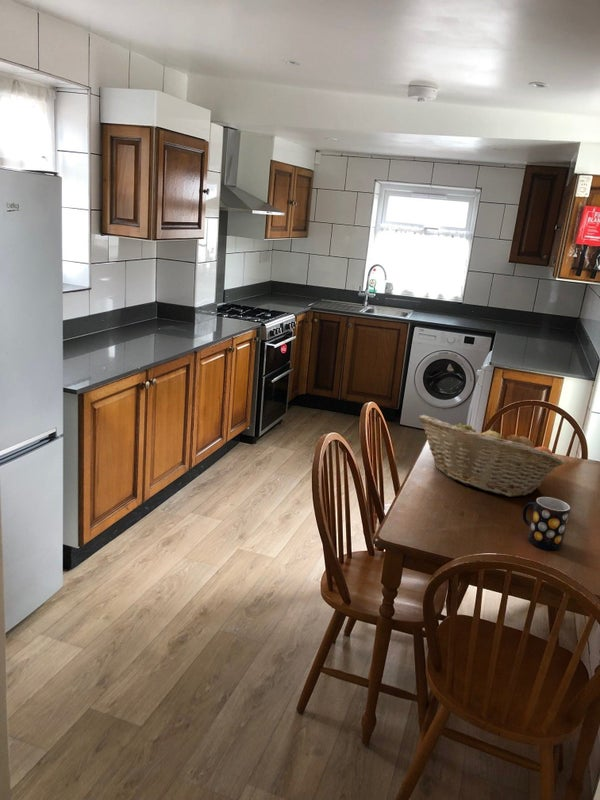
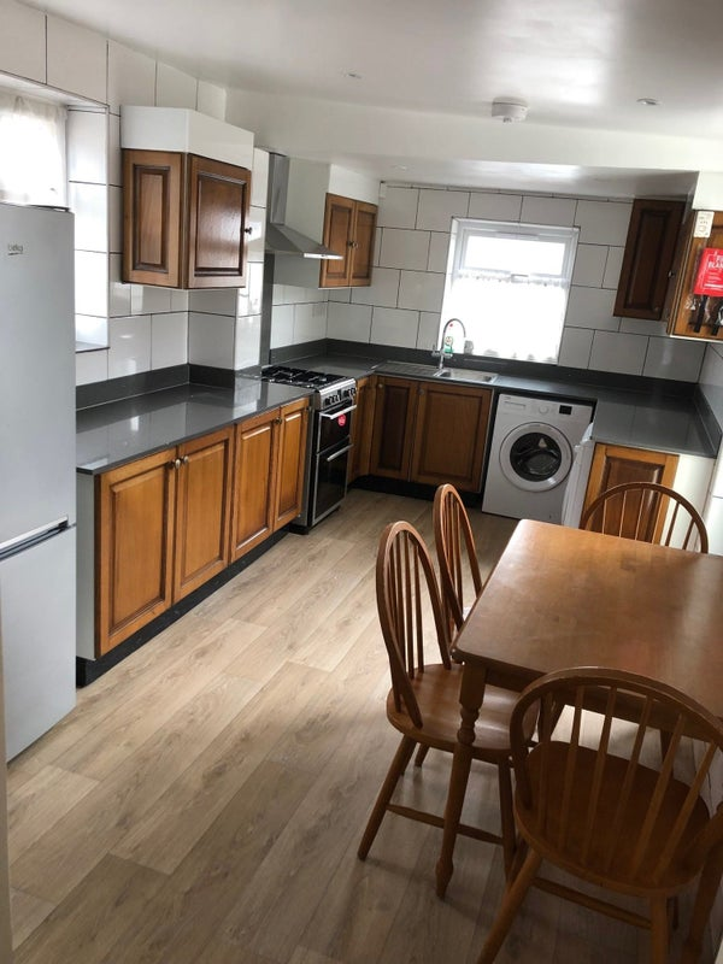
- mug [522,496,571,551]
- fruit basket [417,414,565,498]
